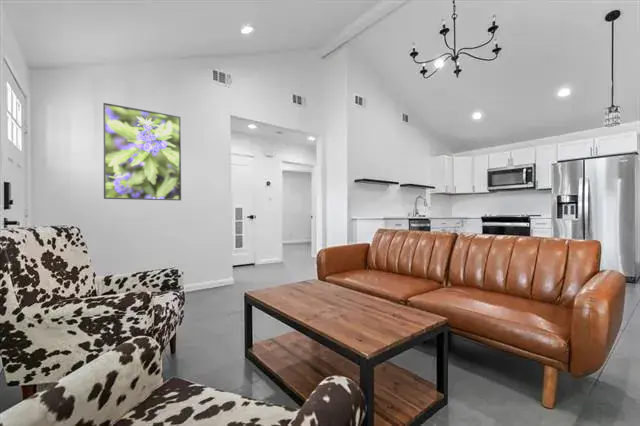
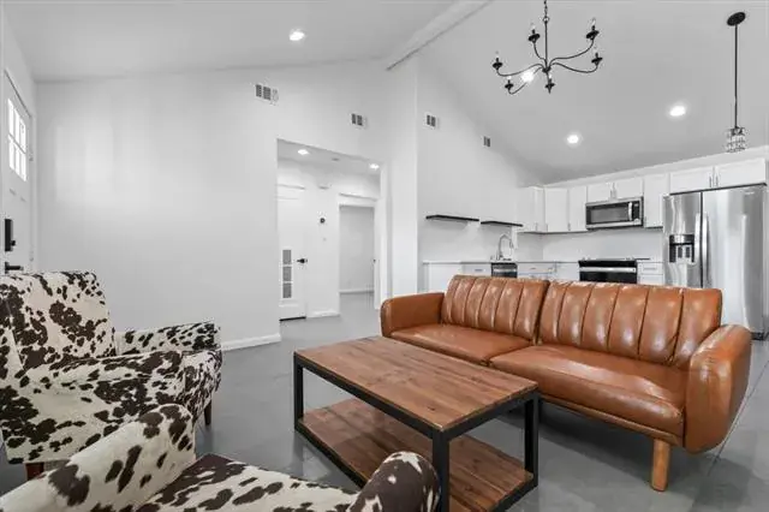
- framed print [102,102,182,201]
